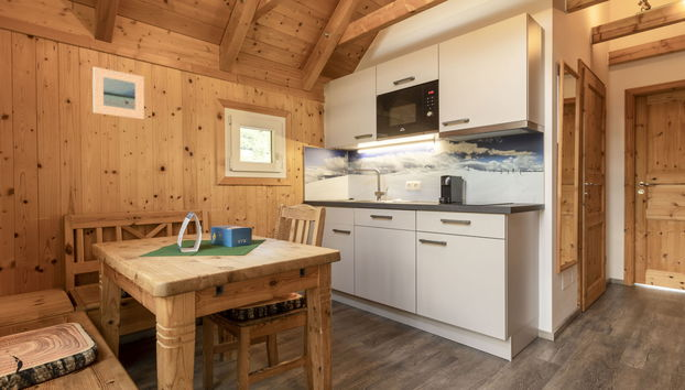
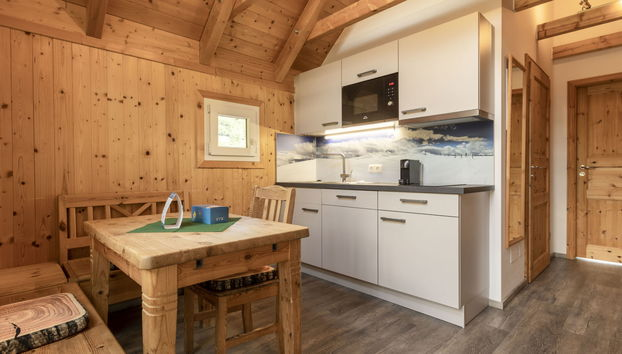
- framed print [91,66,145,120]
